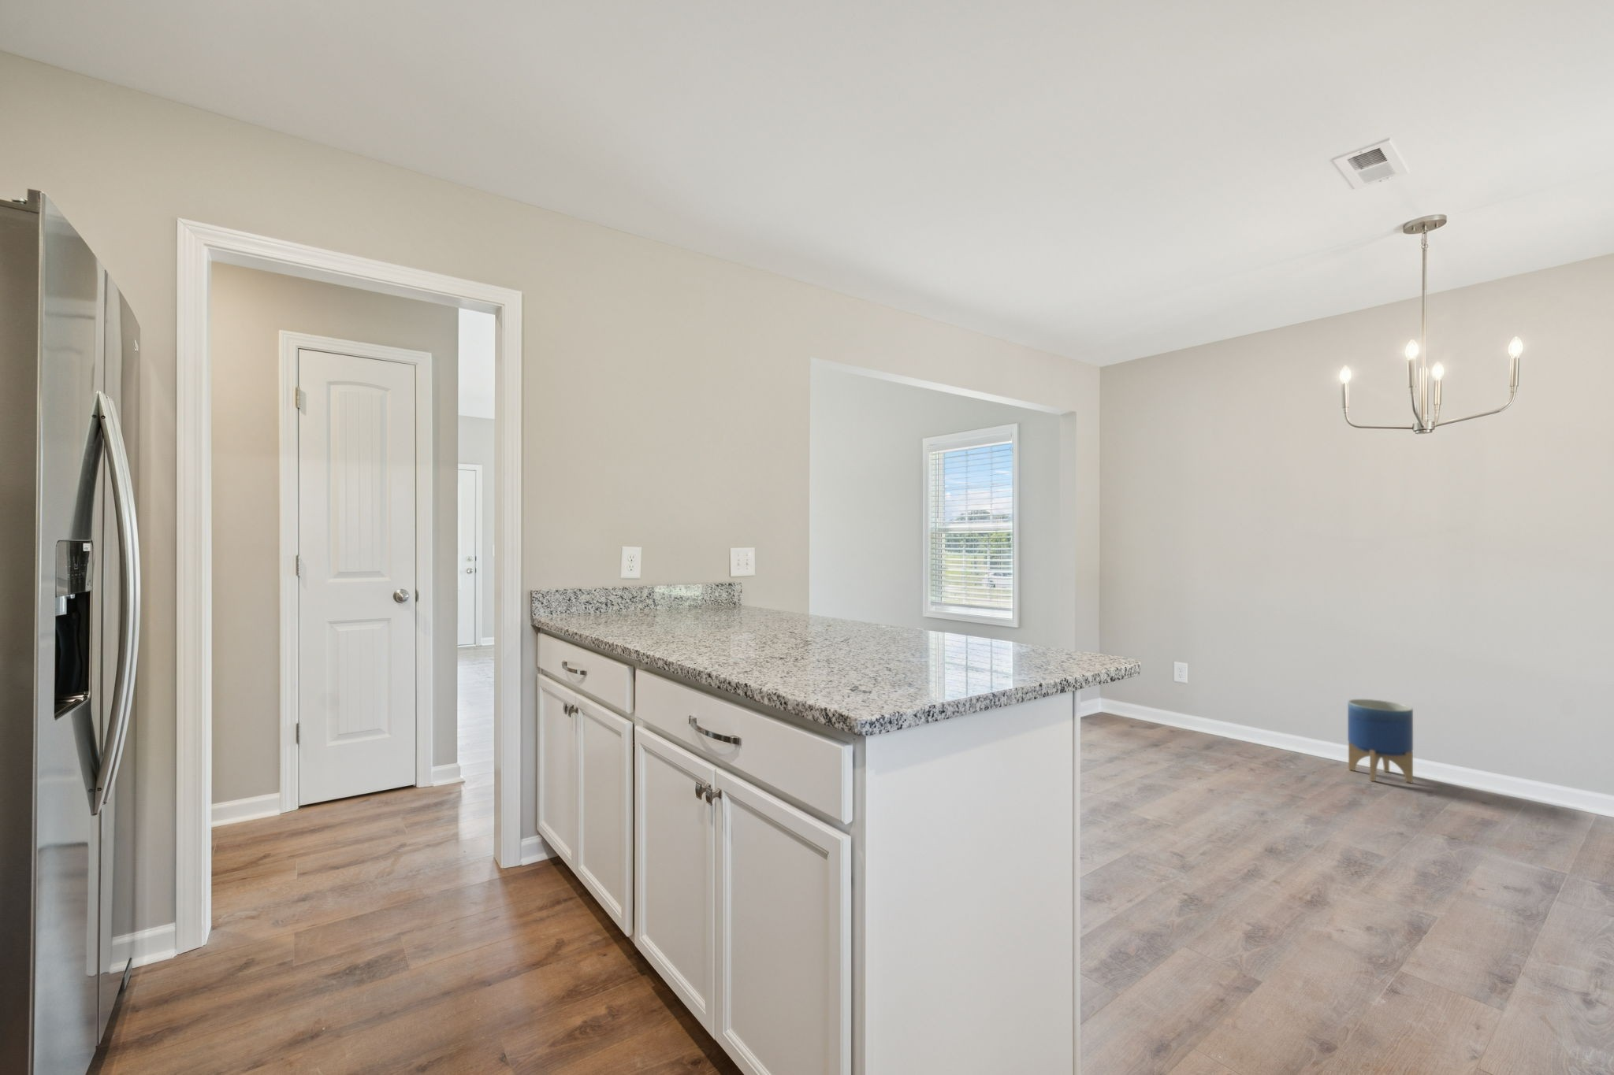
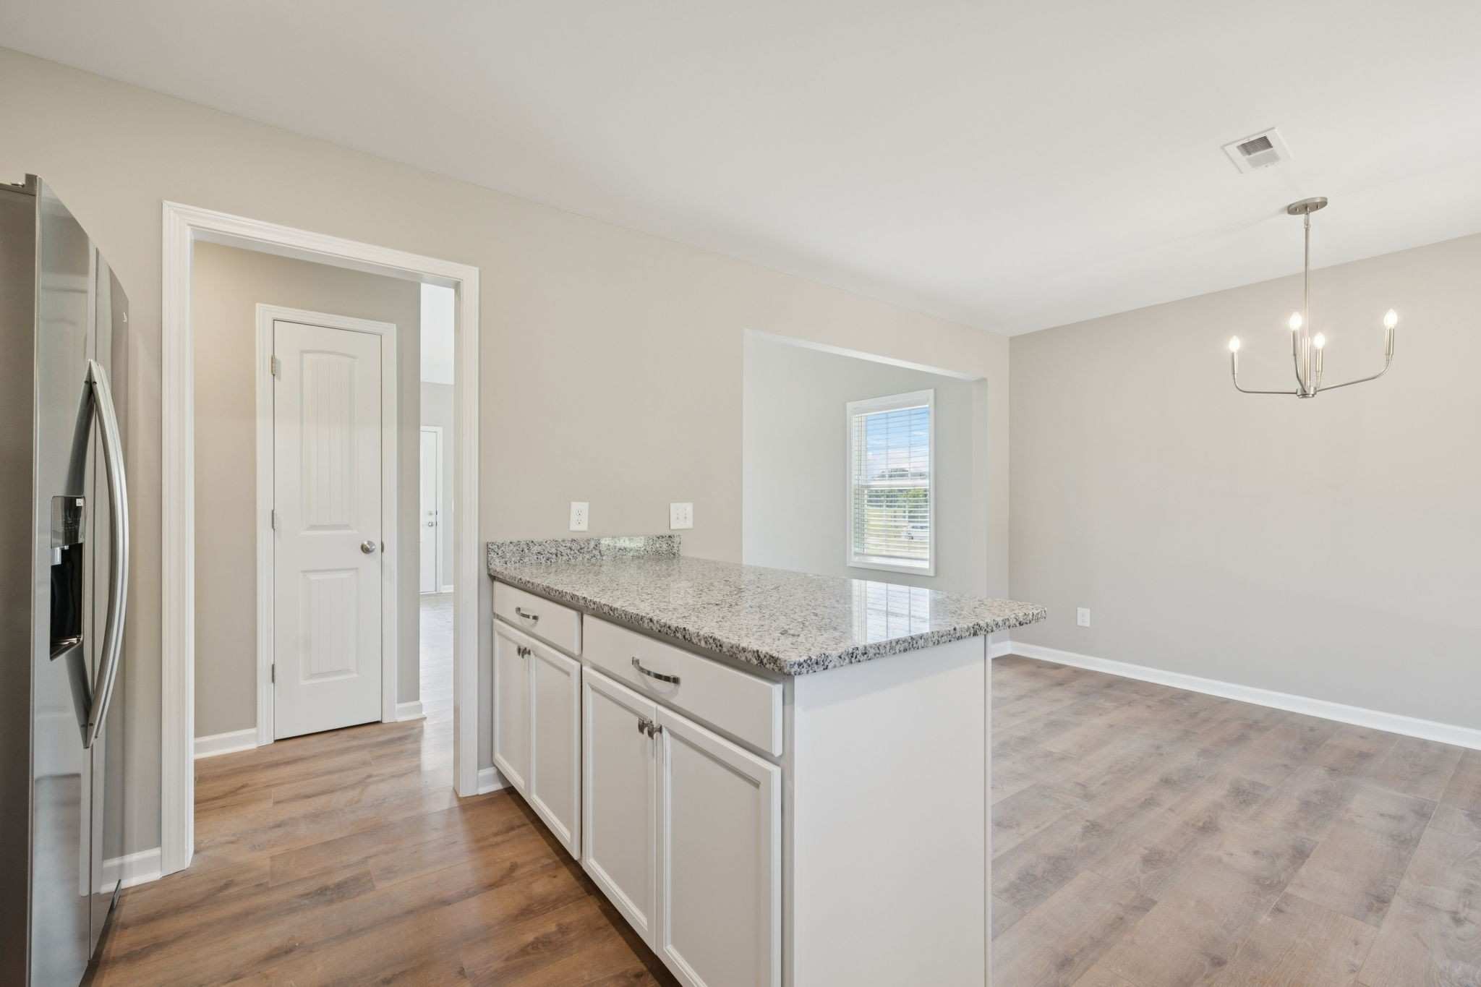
- planter [1346,698,1414,783]
